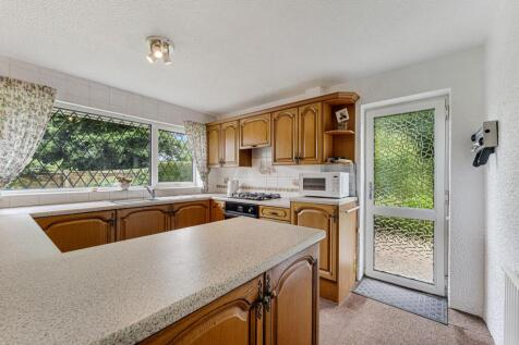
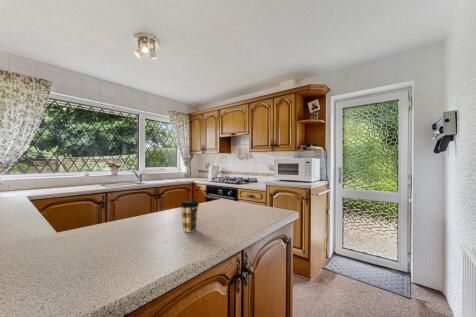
+ coffee cup [179,199,200,233]
